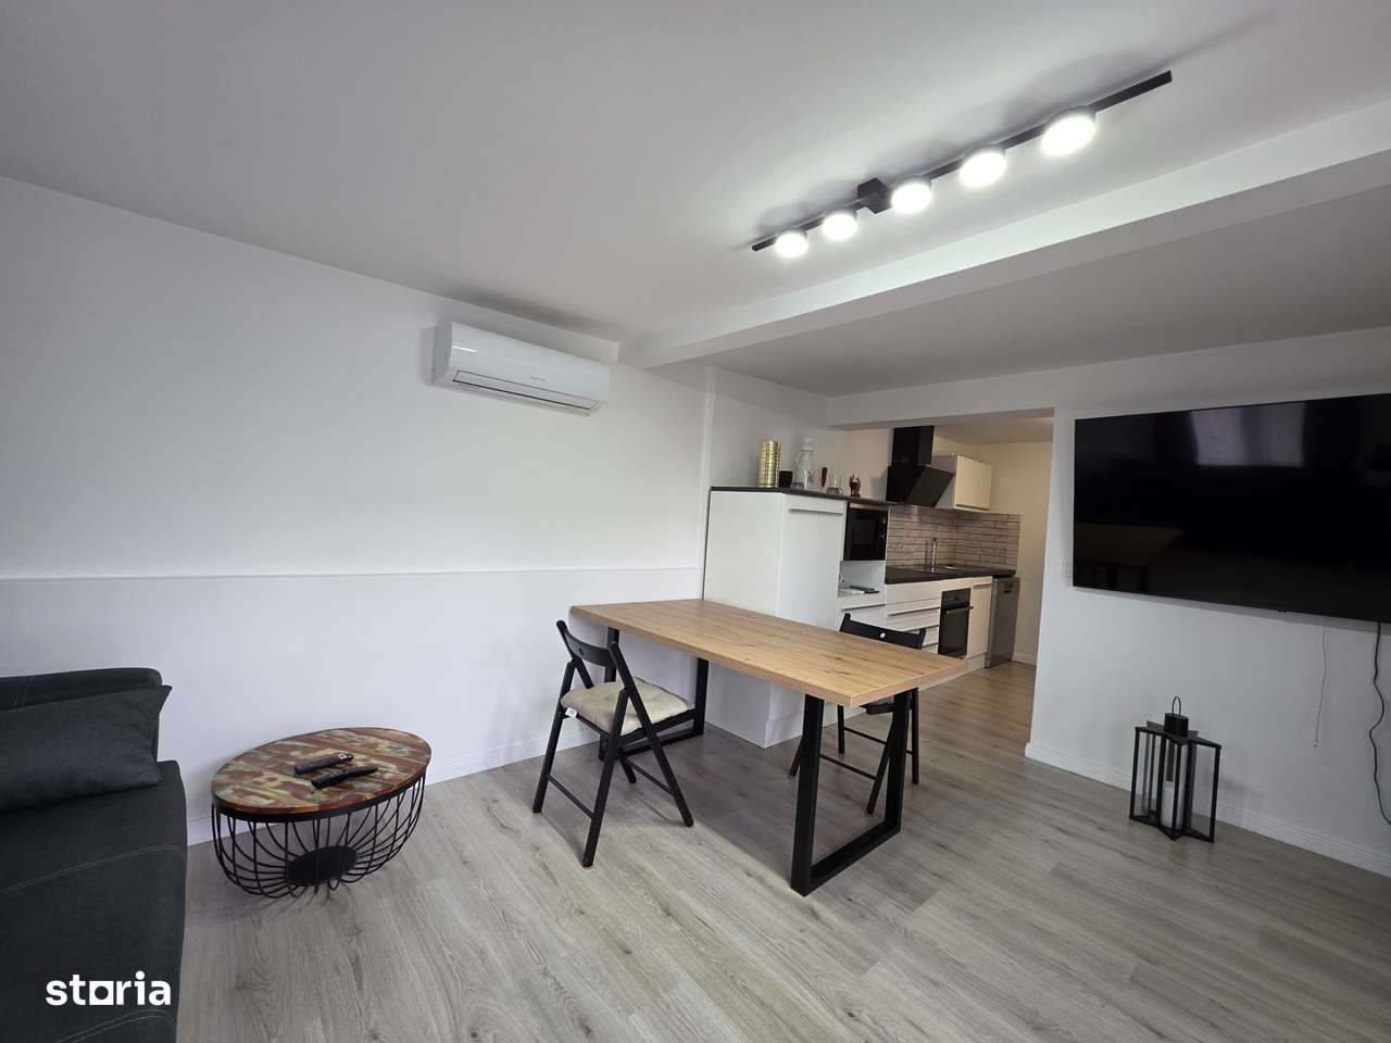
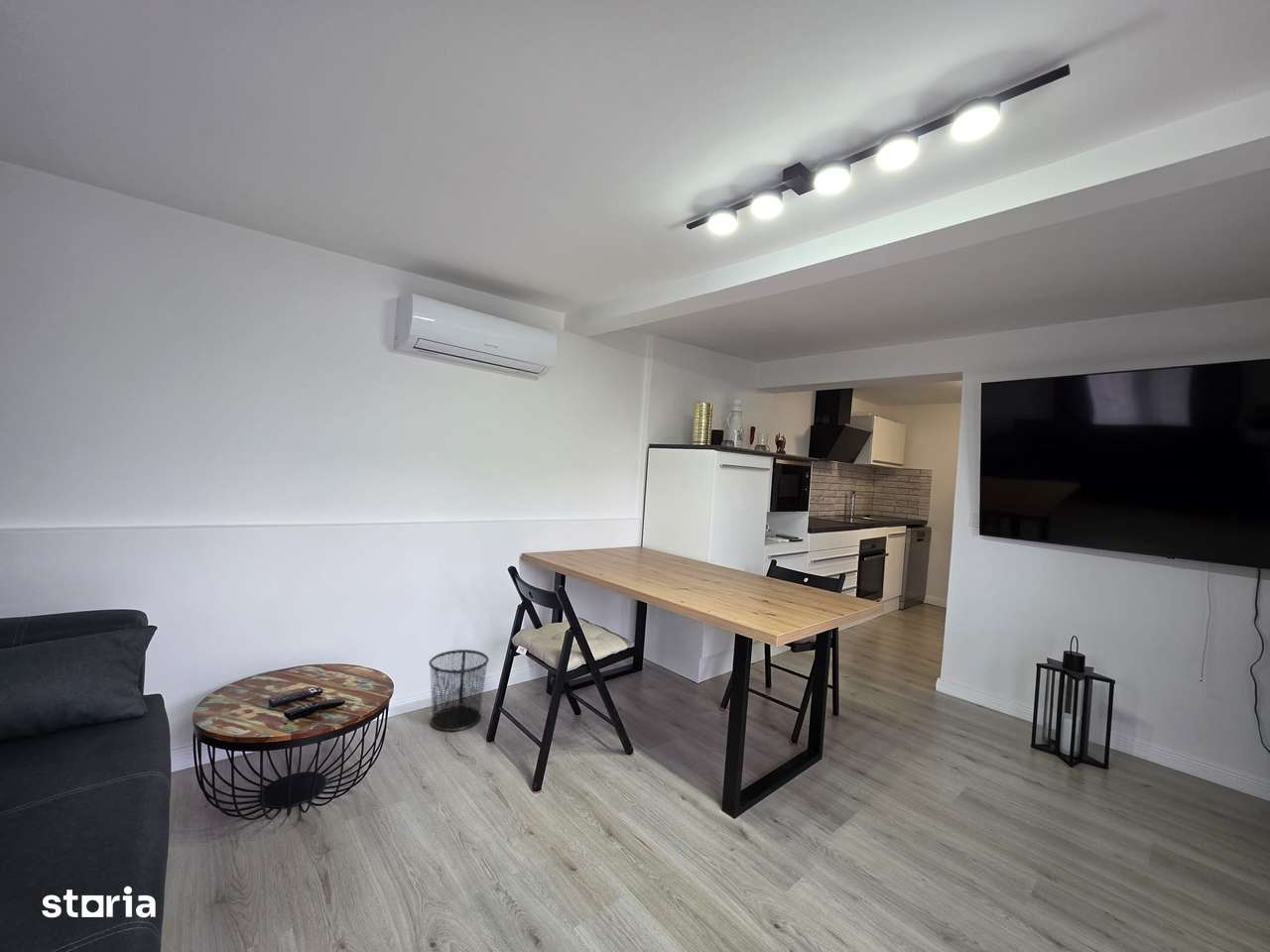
+ waste bin [428,649,490,732]
